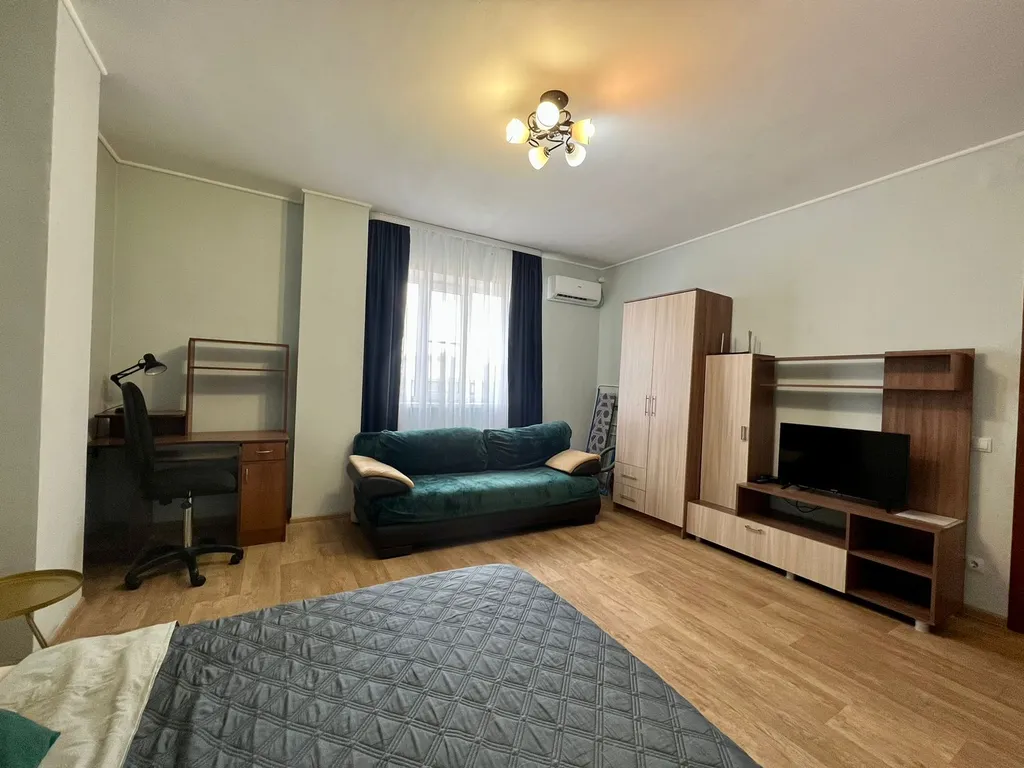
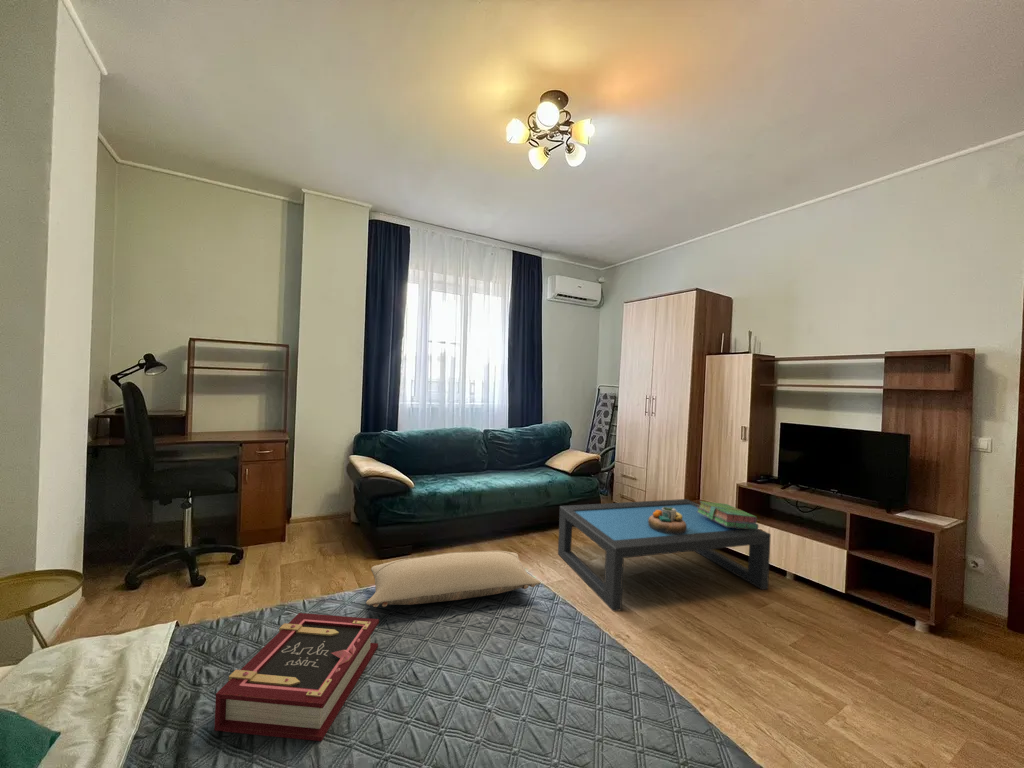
+ pillow [365,550,541,608]
+ decorative bowl [648,506,687,535]
+ stack of books [697,500,759,529]
+ book [214,612,380,742]
+ coffee table [557,498,772,612]
